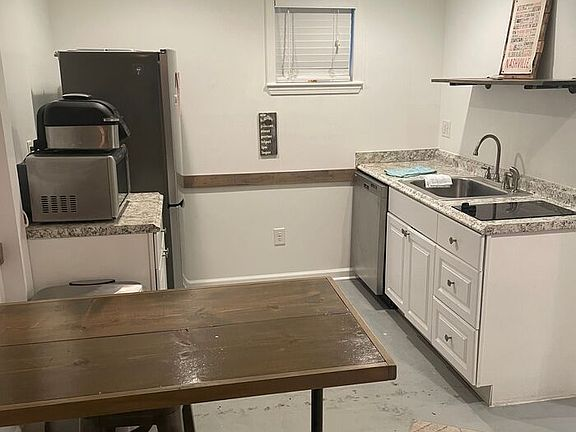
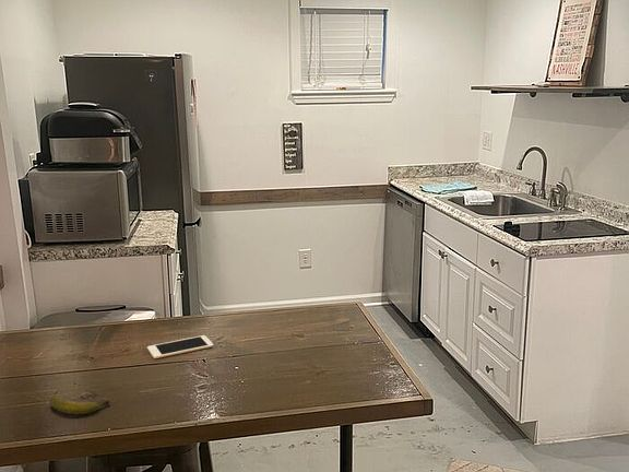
+ banana [48,396,111,415]
+ cell phone [146,334,214,359]
